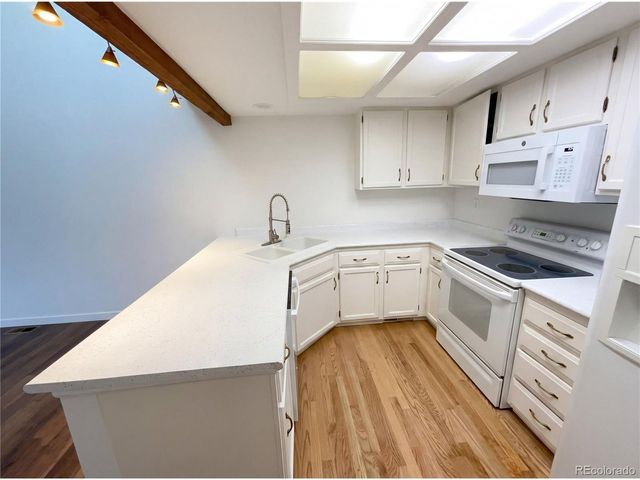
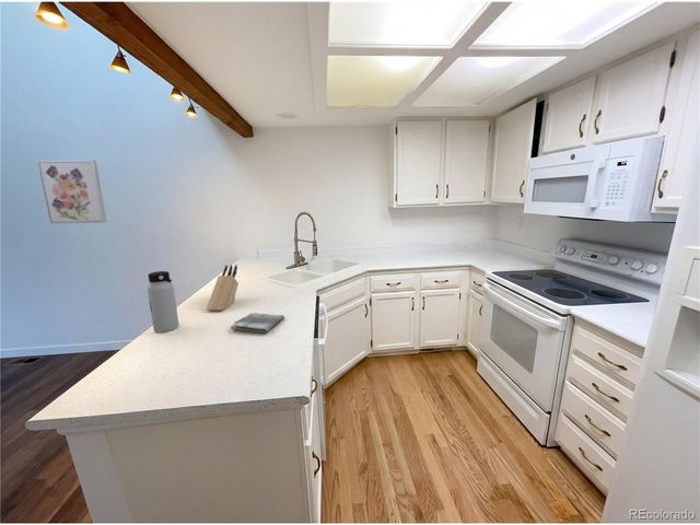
+ wall art [36,160,108,225]
+ water bottle [147,270,179,334]
+ knife block [206,264,240,312]
+ dish towel [230,312,285,334]
